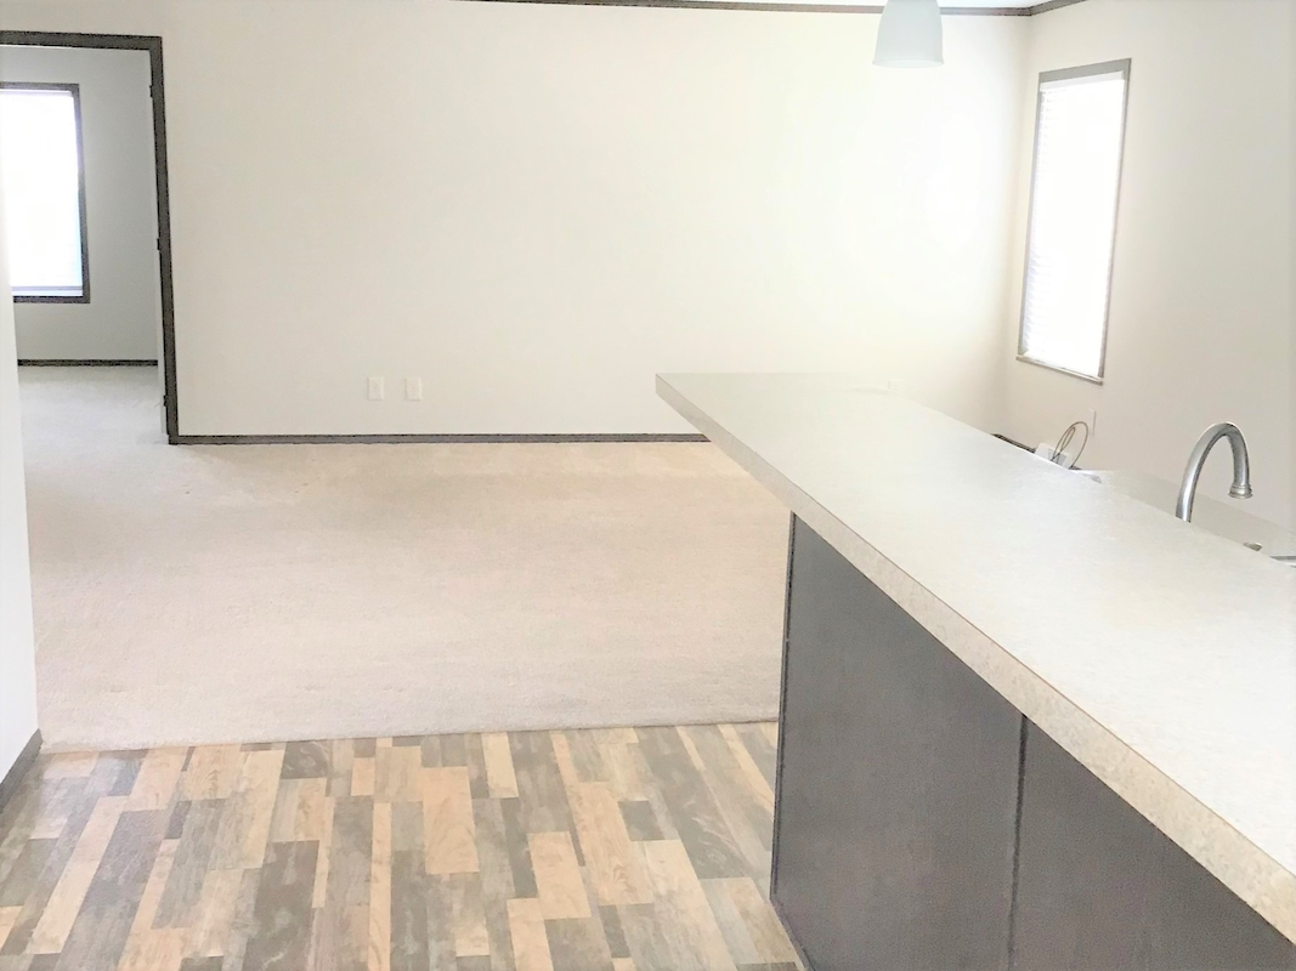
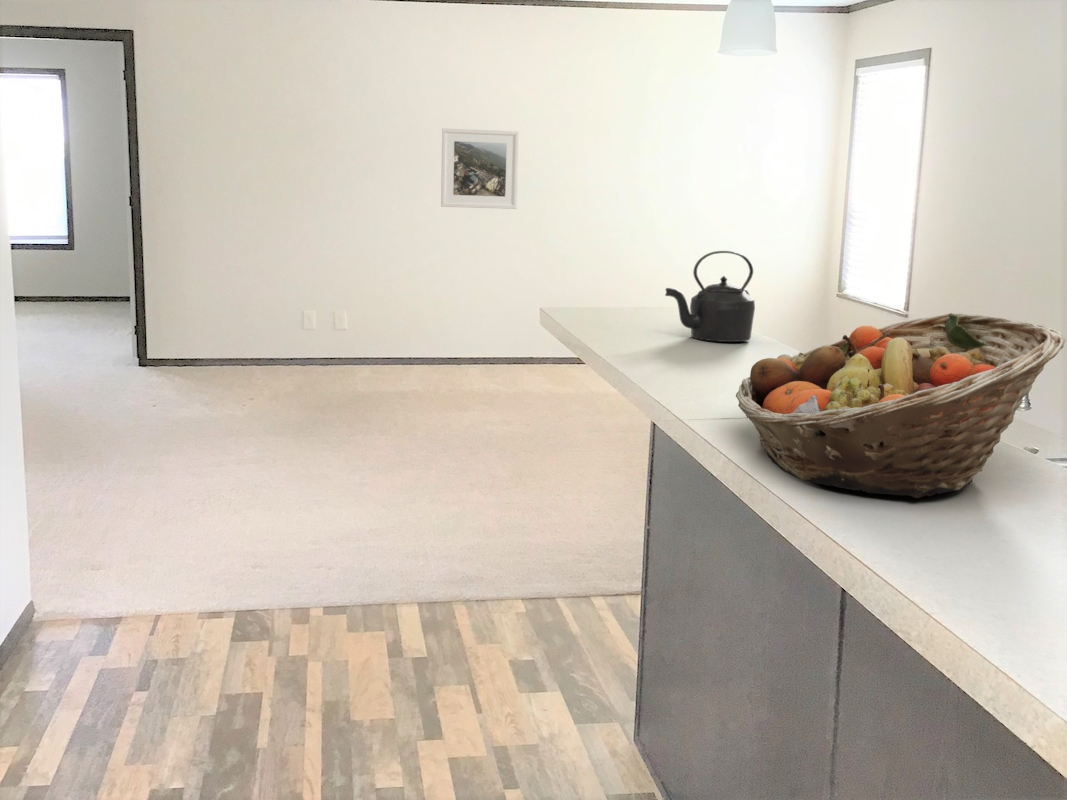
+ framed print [440,127,520,210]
+ kettle [664,250,756,343]
+ fruit basket [735,312,1066,499]
